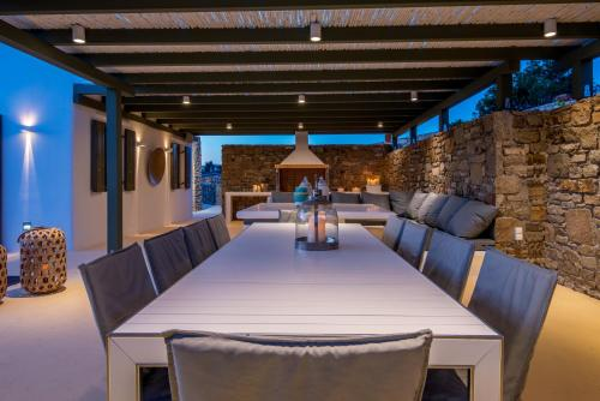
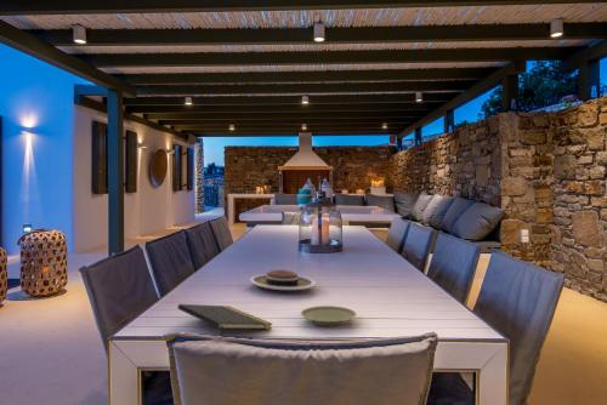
+ notepad [177,303,274,338]
+ plate [300,304,358,326]
+ plate [249,269,317,291]
